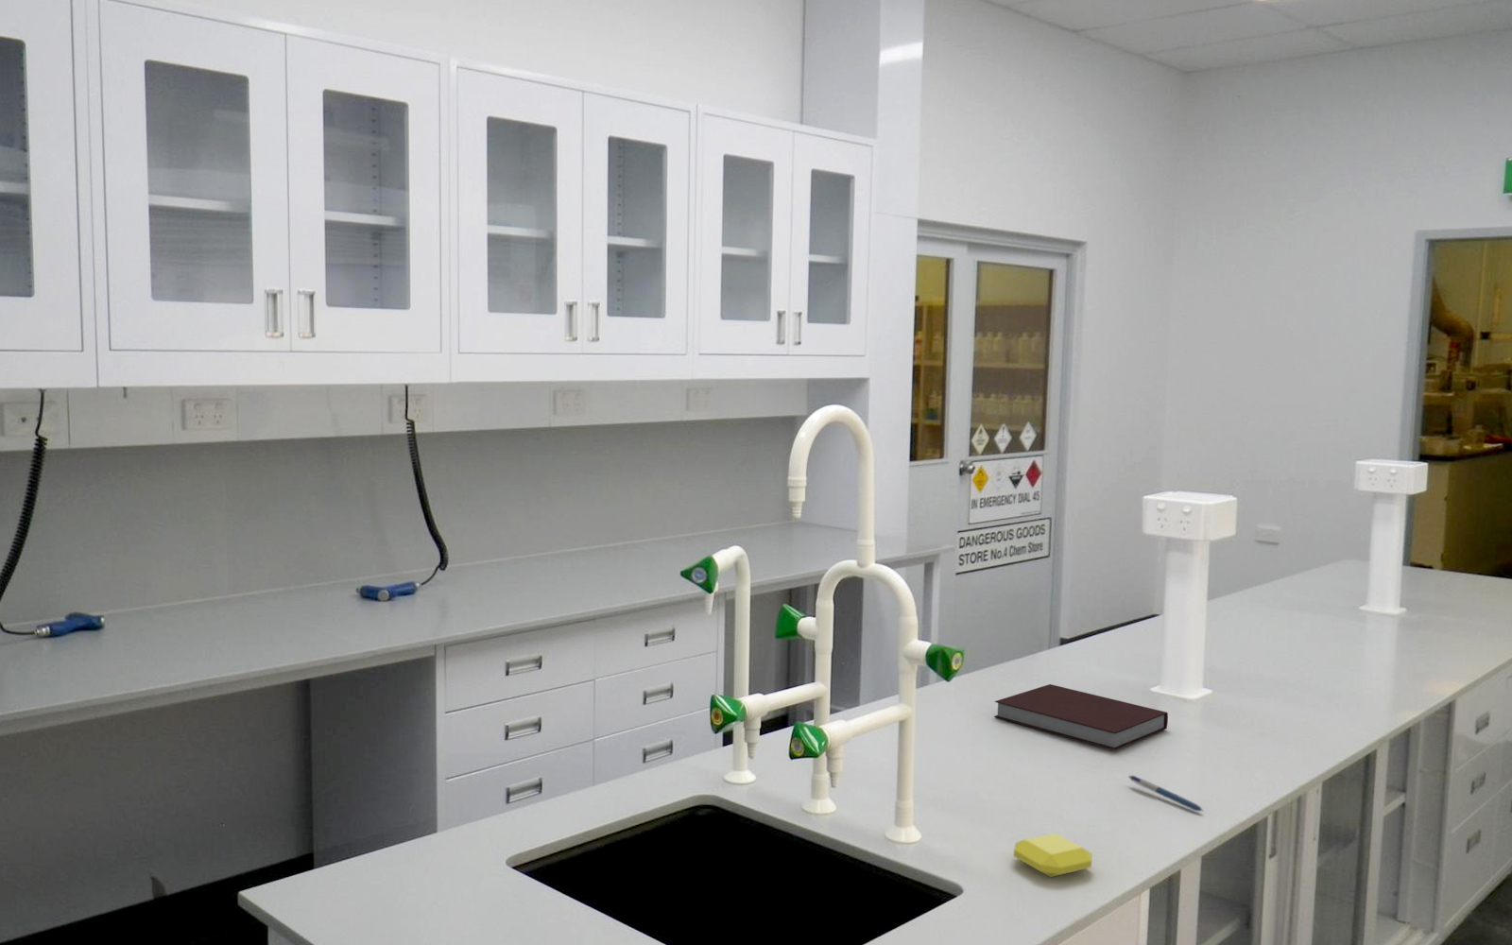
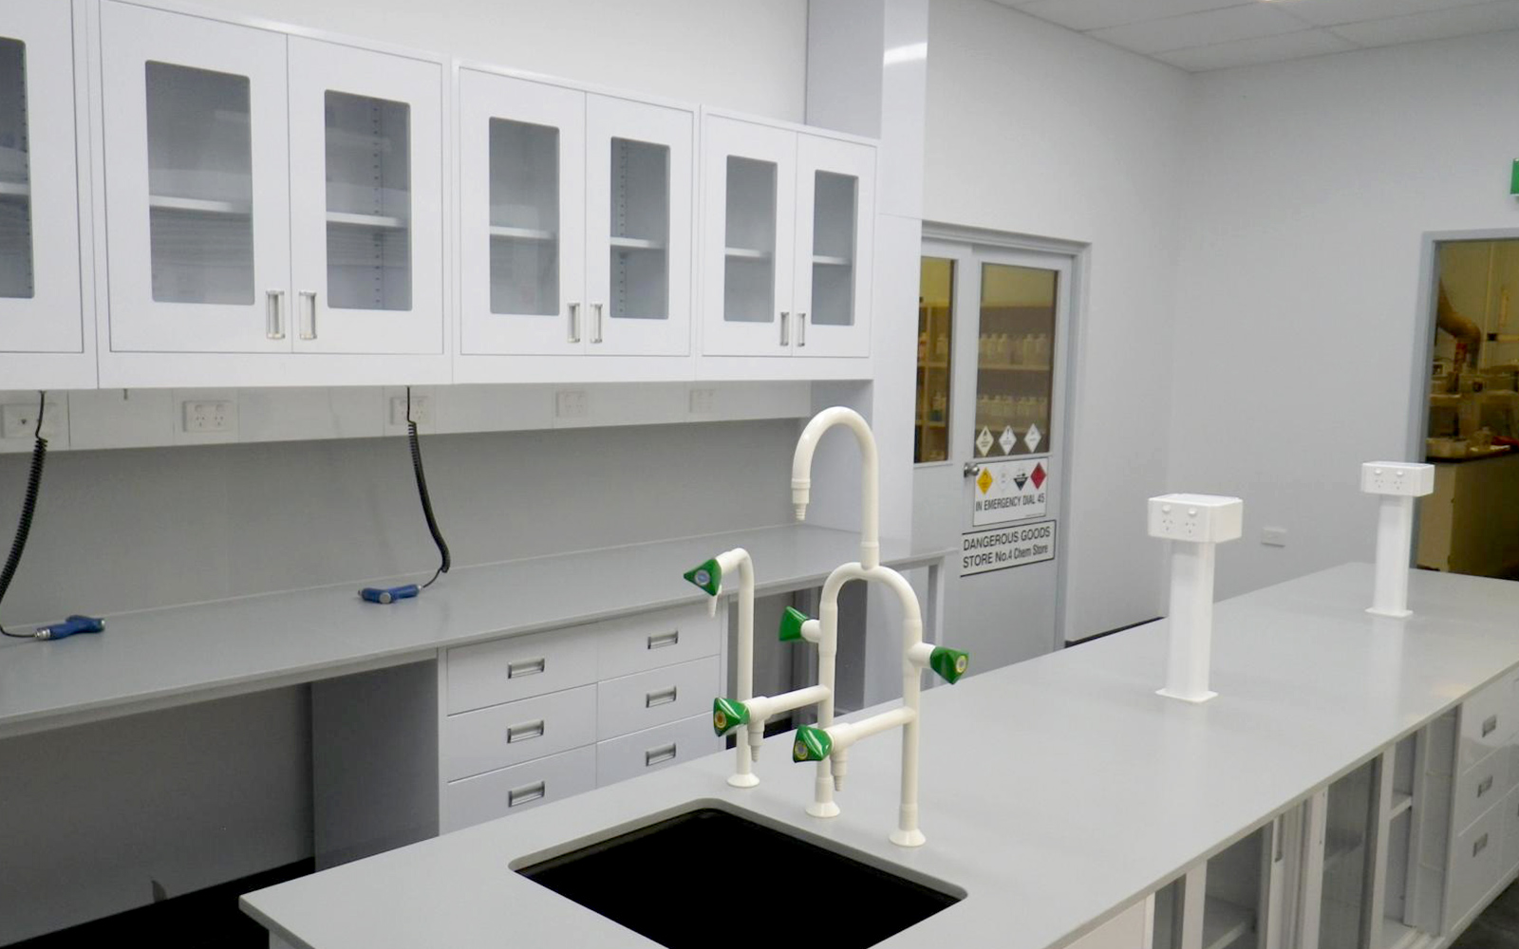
- pen [1128,774,1204,812]
- notebook [993,684,1169,750]
- soap bar [1013,833,1093,877]
